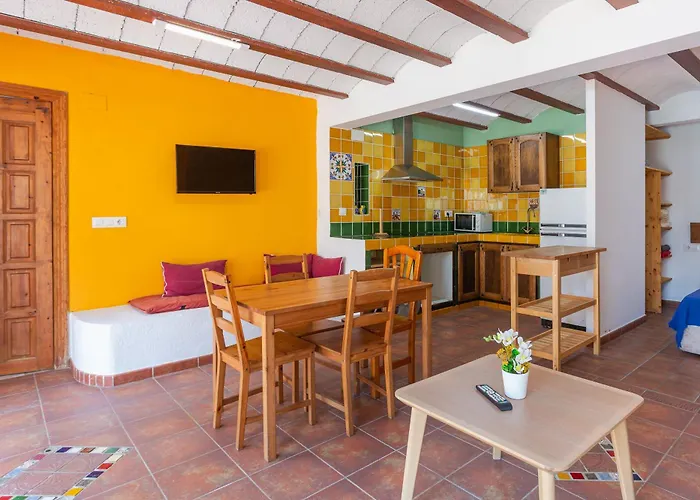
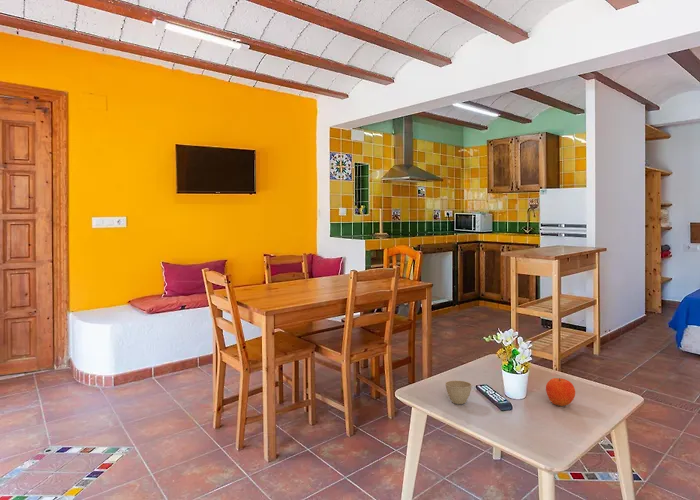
+ fruit [545,377,576,407]
+ flower pot [444,379,473,405]
